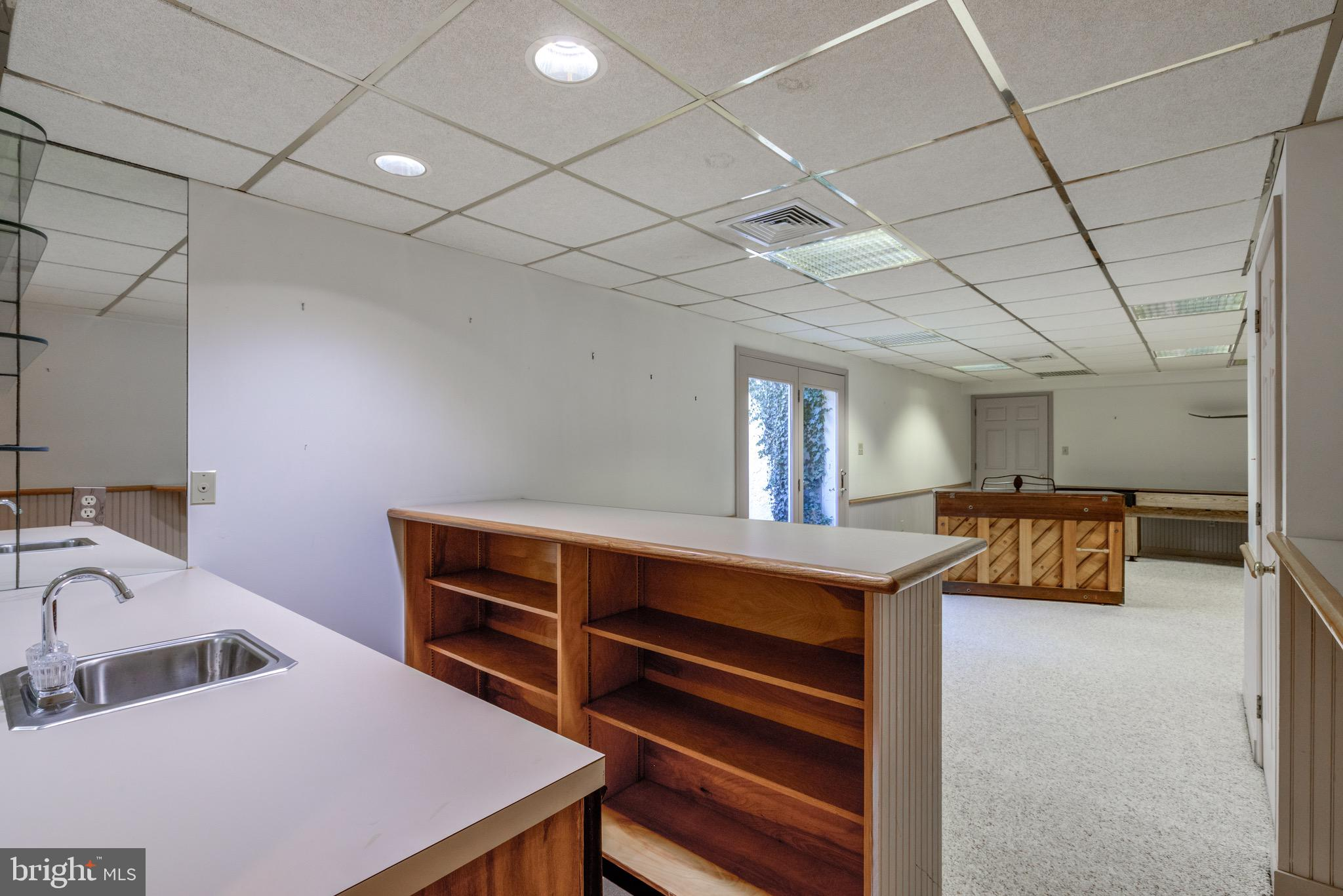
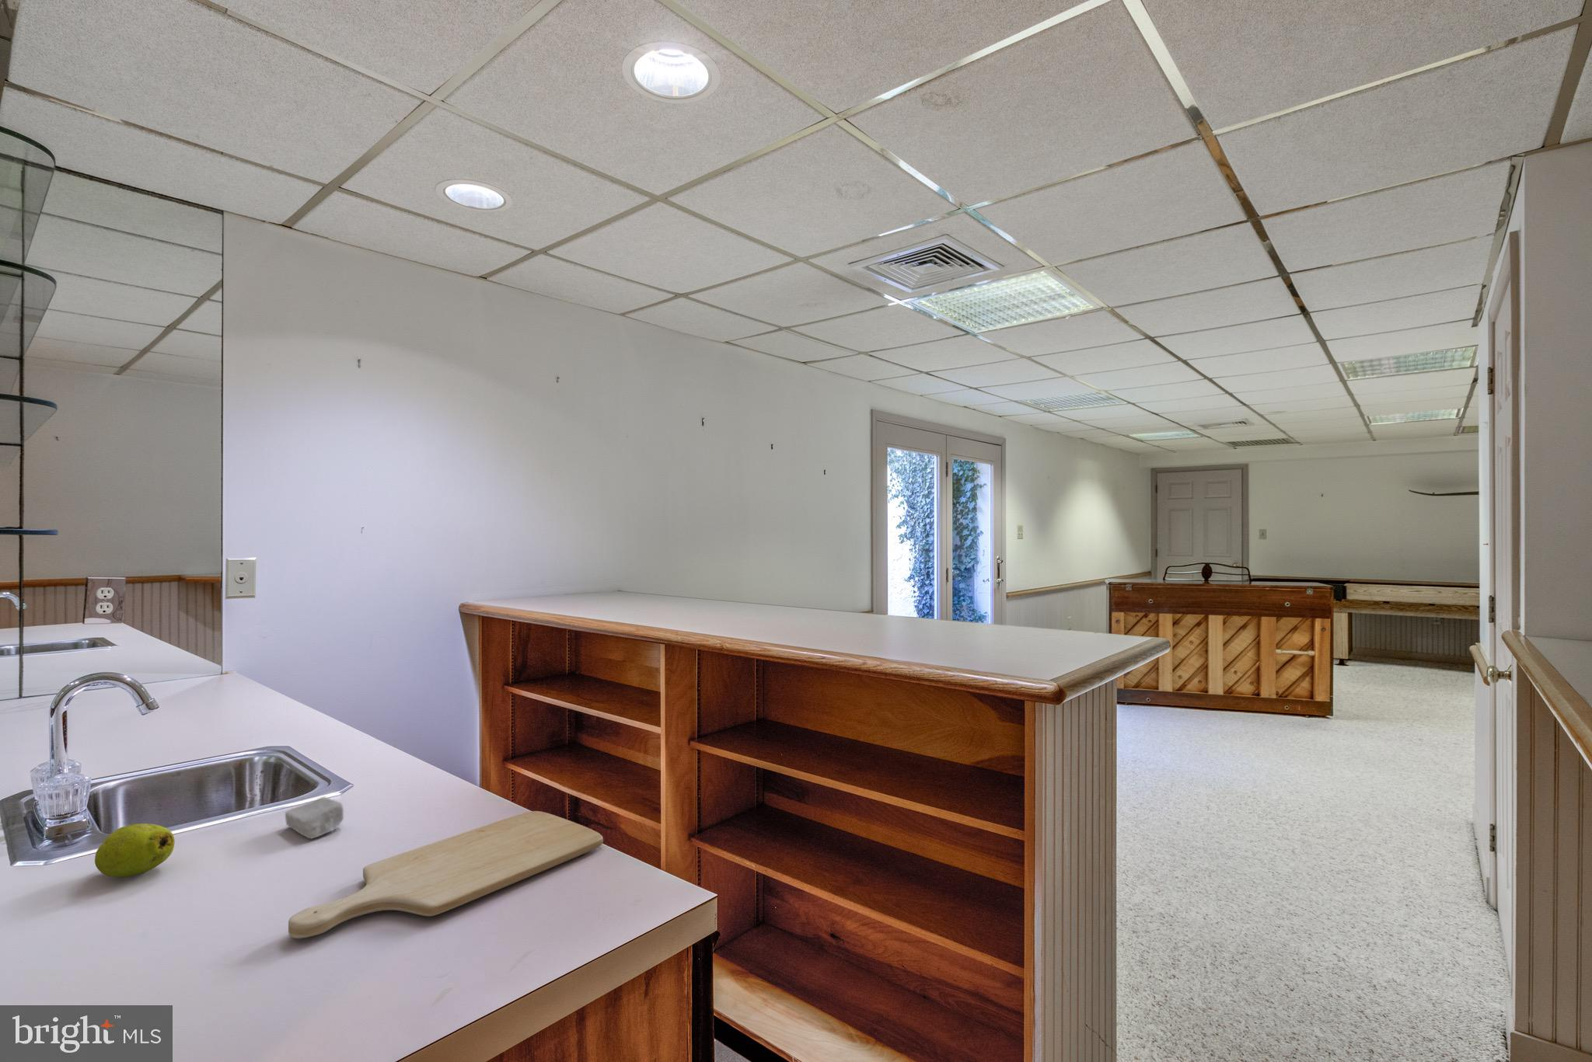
+ fruit [94,823,175,878]
+ chopping board [288,811,605,939]
+ soap bar [284,795,345,840]
